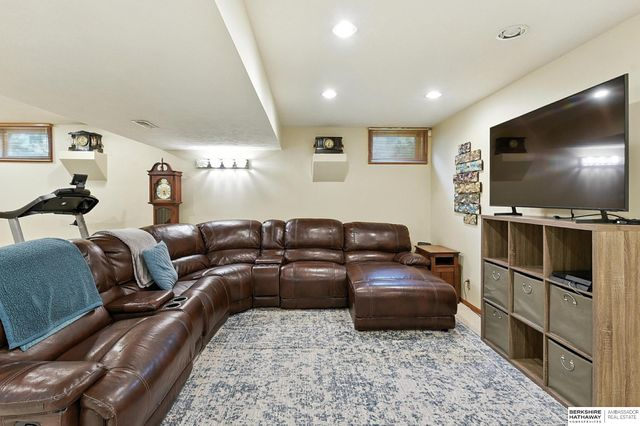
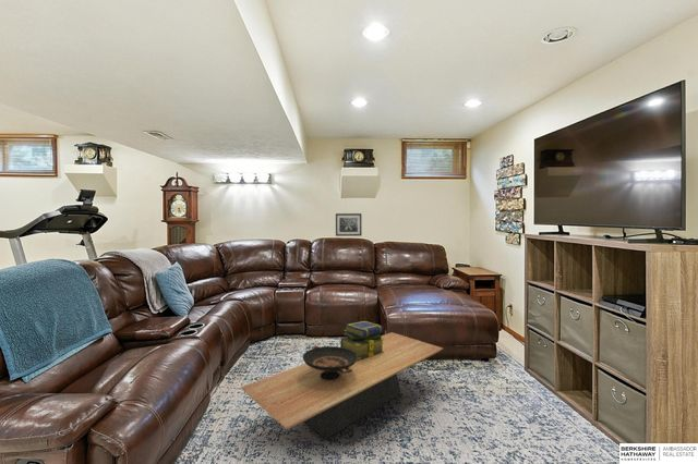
+ stack of books [339,320,384,359]
+ wall art [335,212,363,237]
+ decorative bowl [302,345,358,381]
+ coffee table [240,331,444,440]
